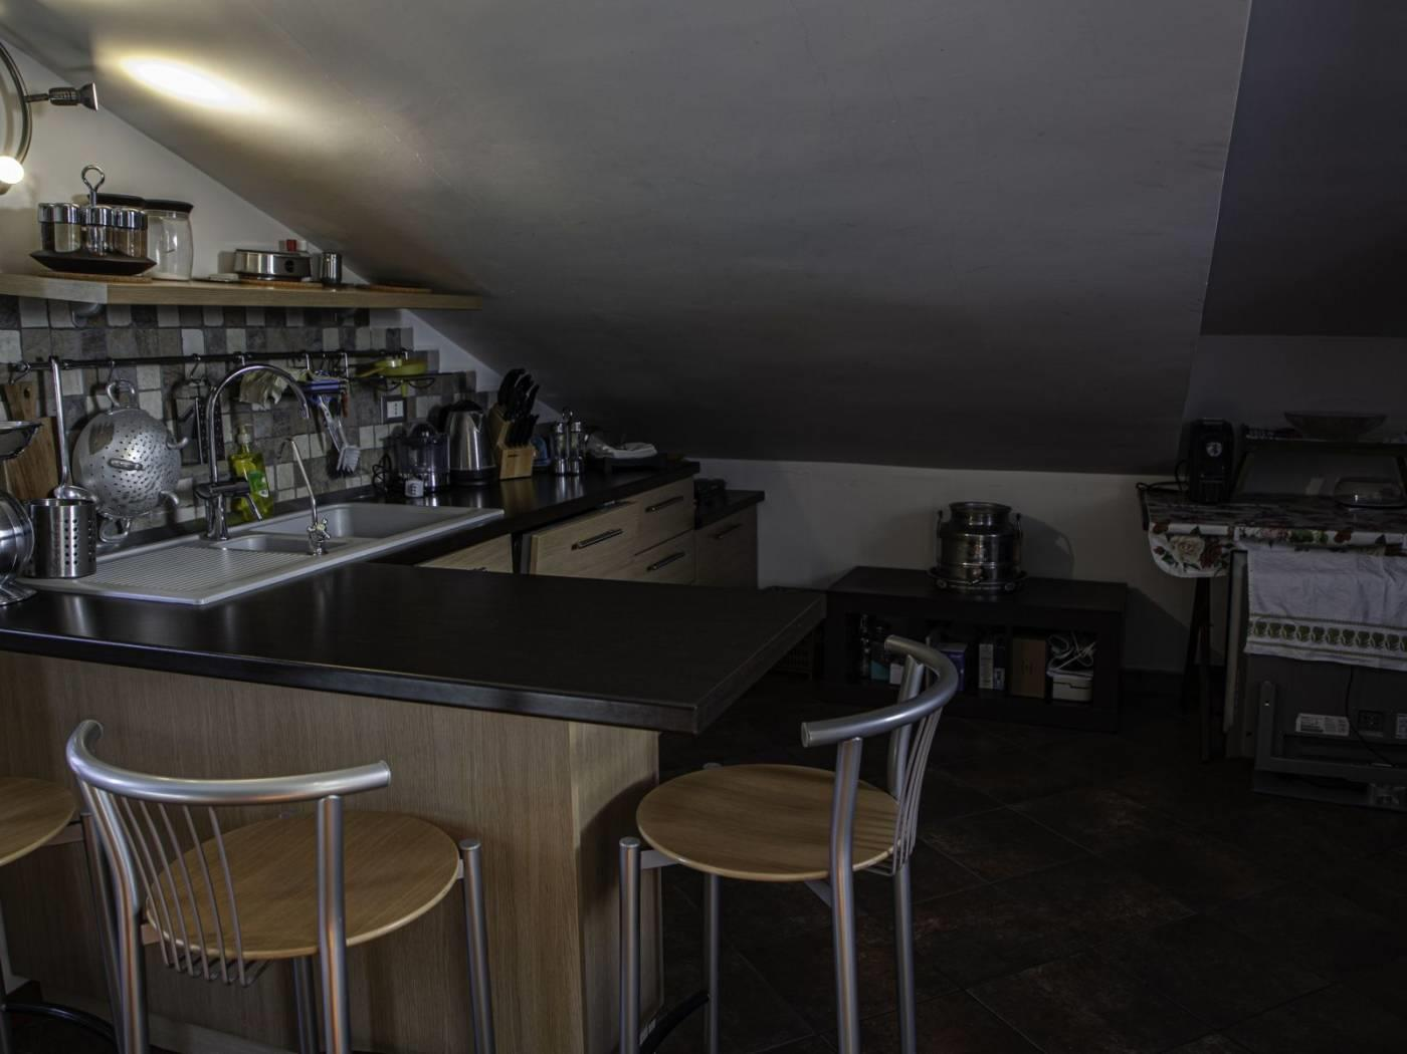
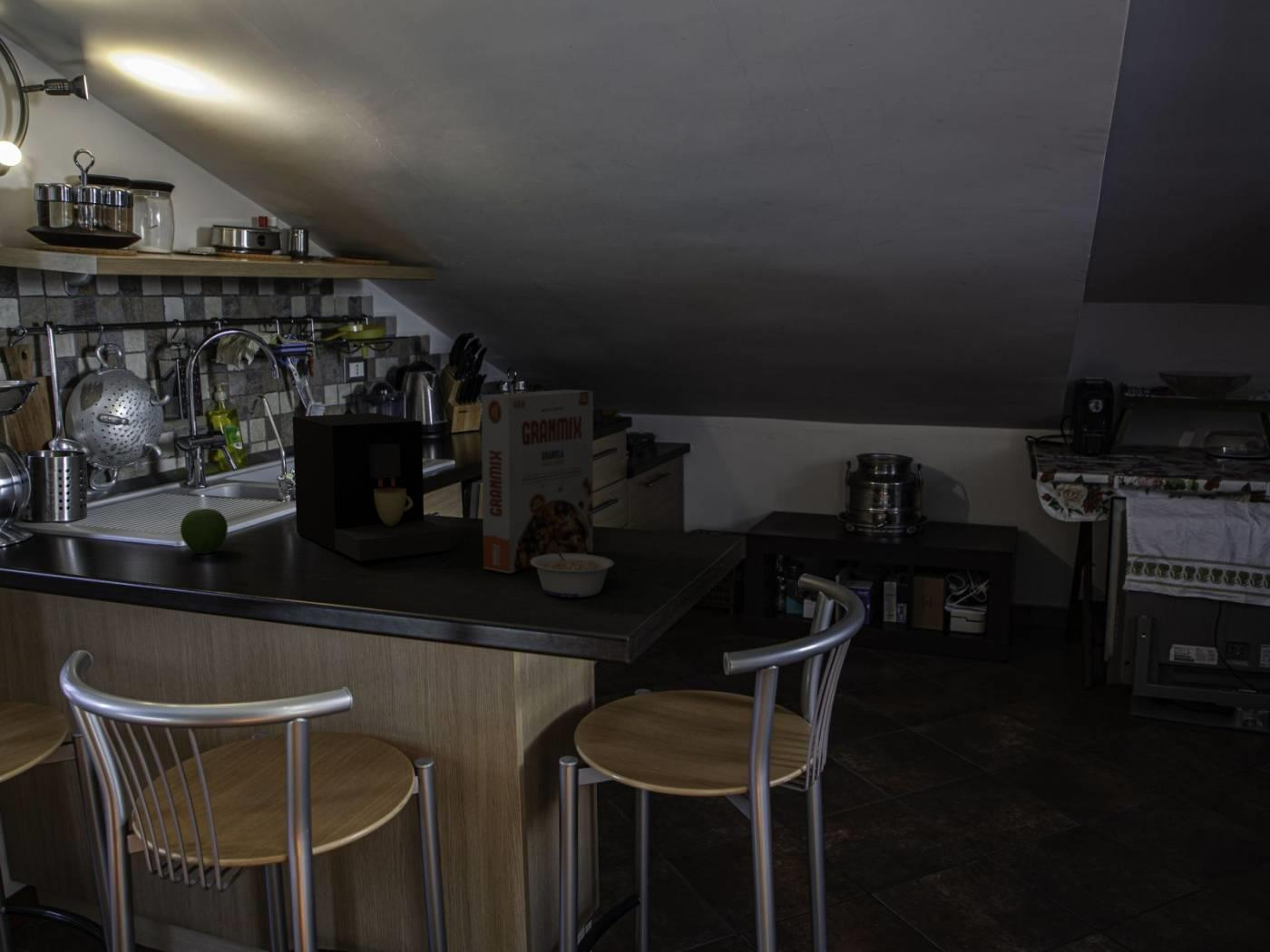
+ coffee maker [292,412,453,562]
+ cereal box [481,389,594,574]
+ legume [531,544,615,598]
+ fruit [180,508,229,555]
